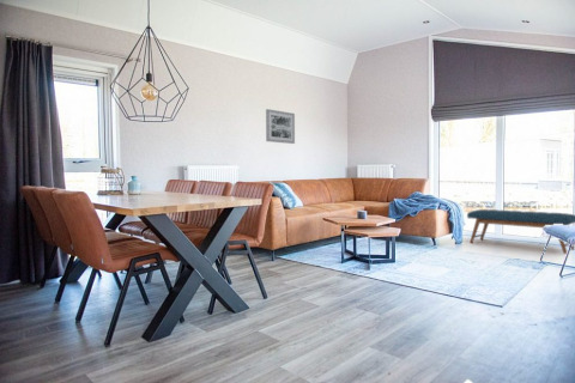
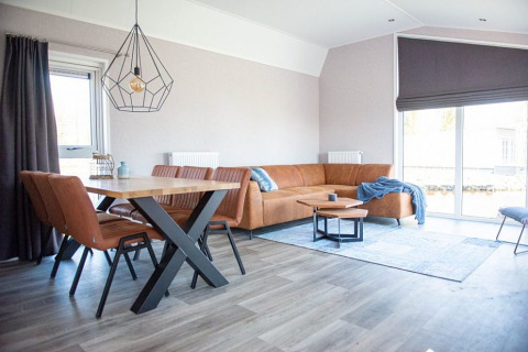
- bench [466,208,575,255]
- wall art [265,108,296,145]
